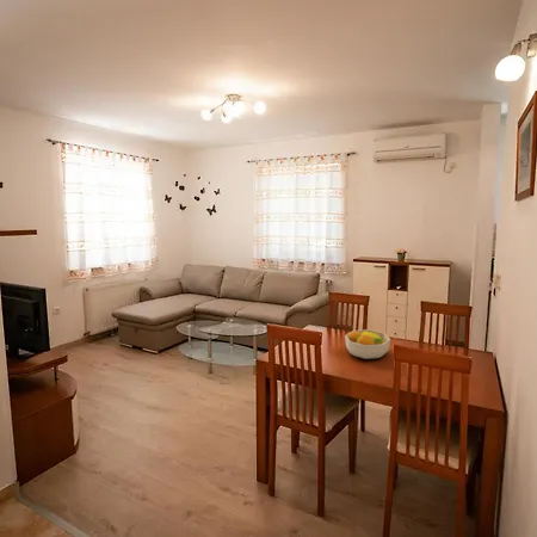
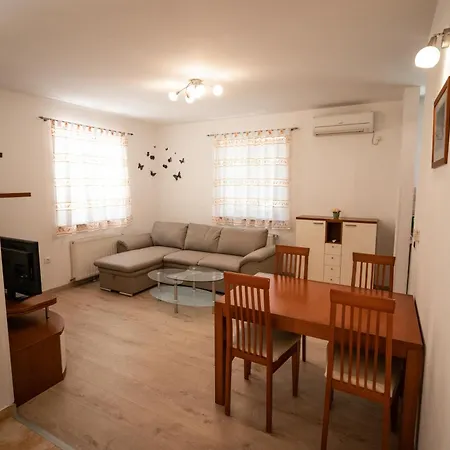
- fruit bowl [344,328,391,360]
